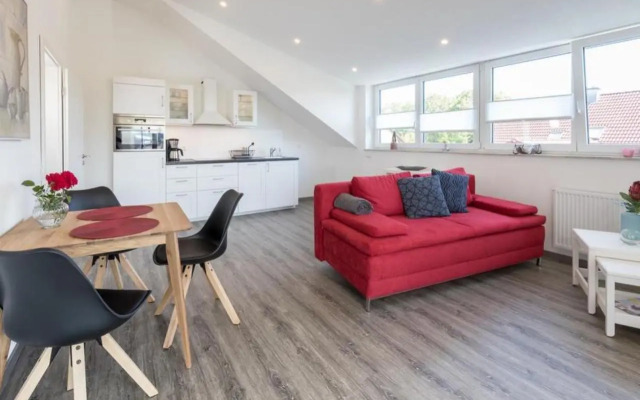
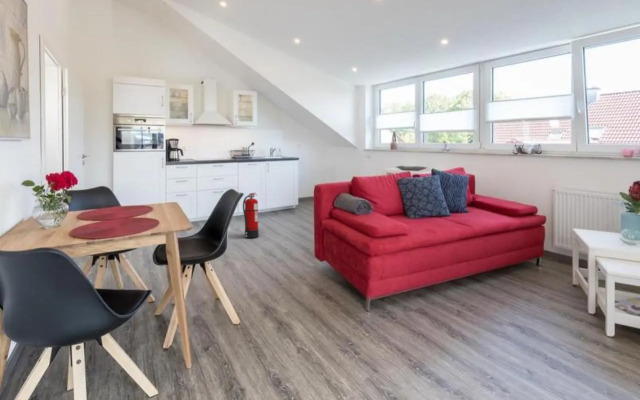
+ fire extinguisher [242,192,260,239]
